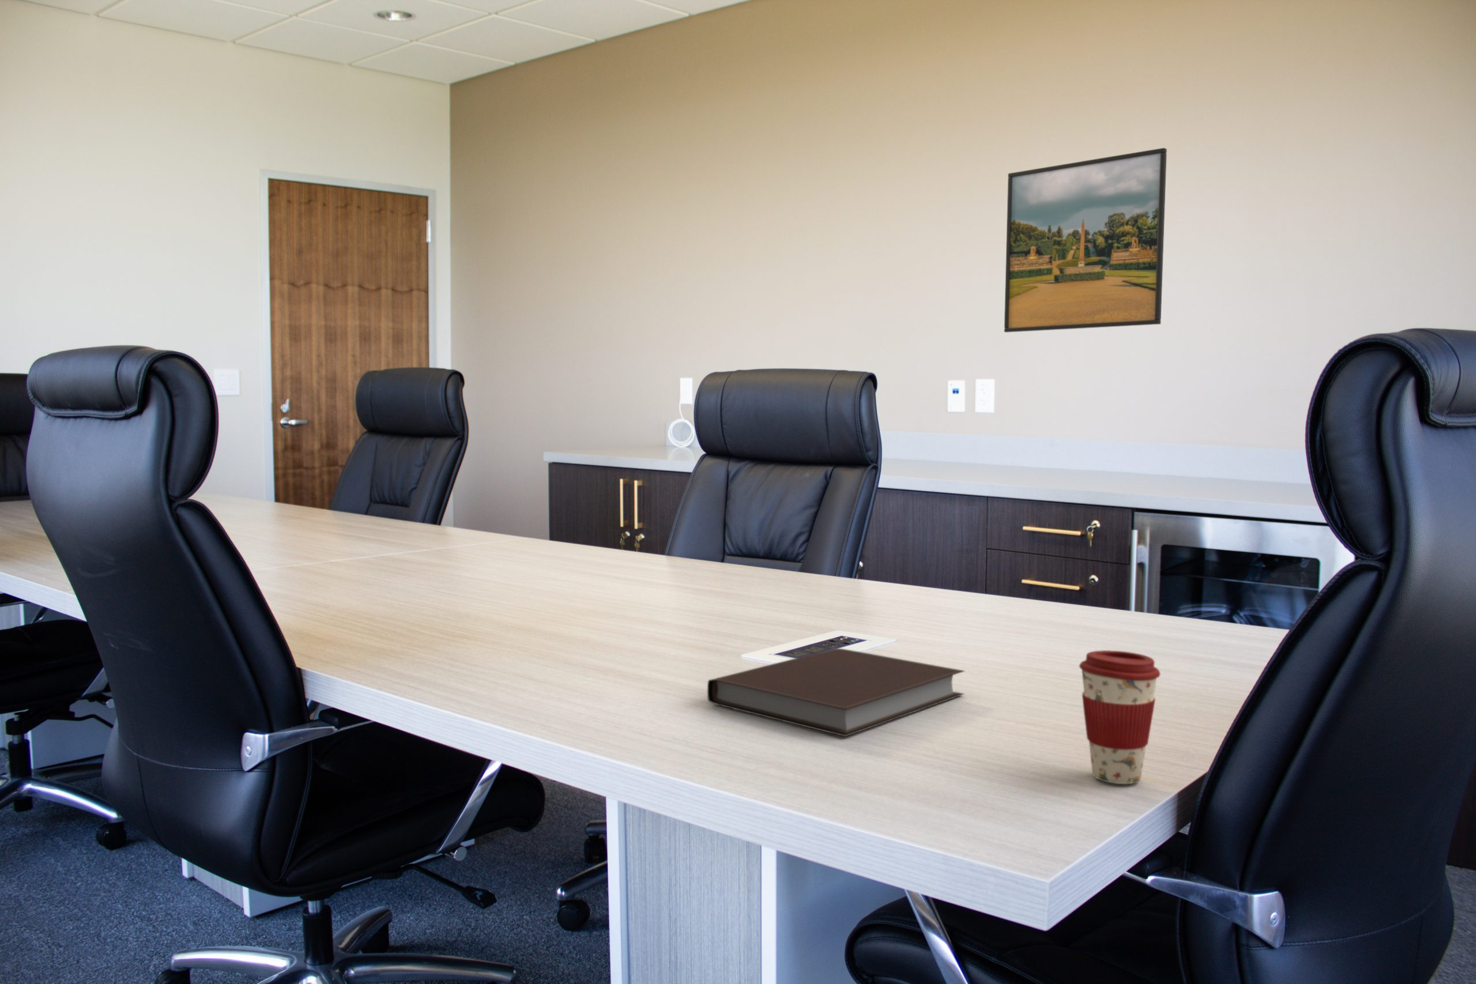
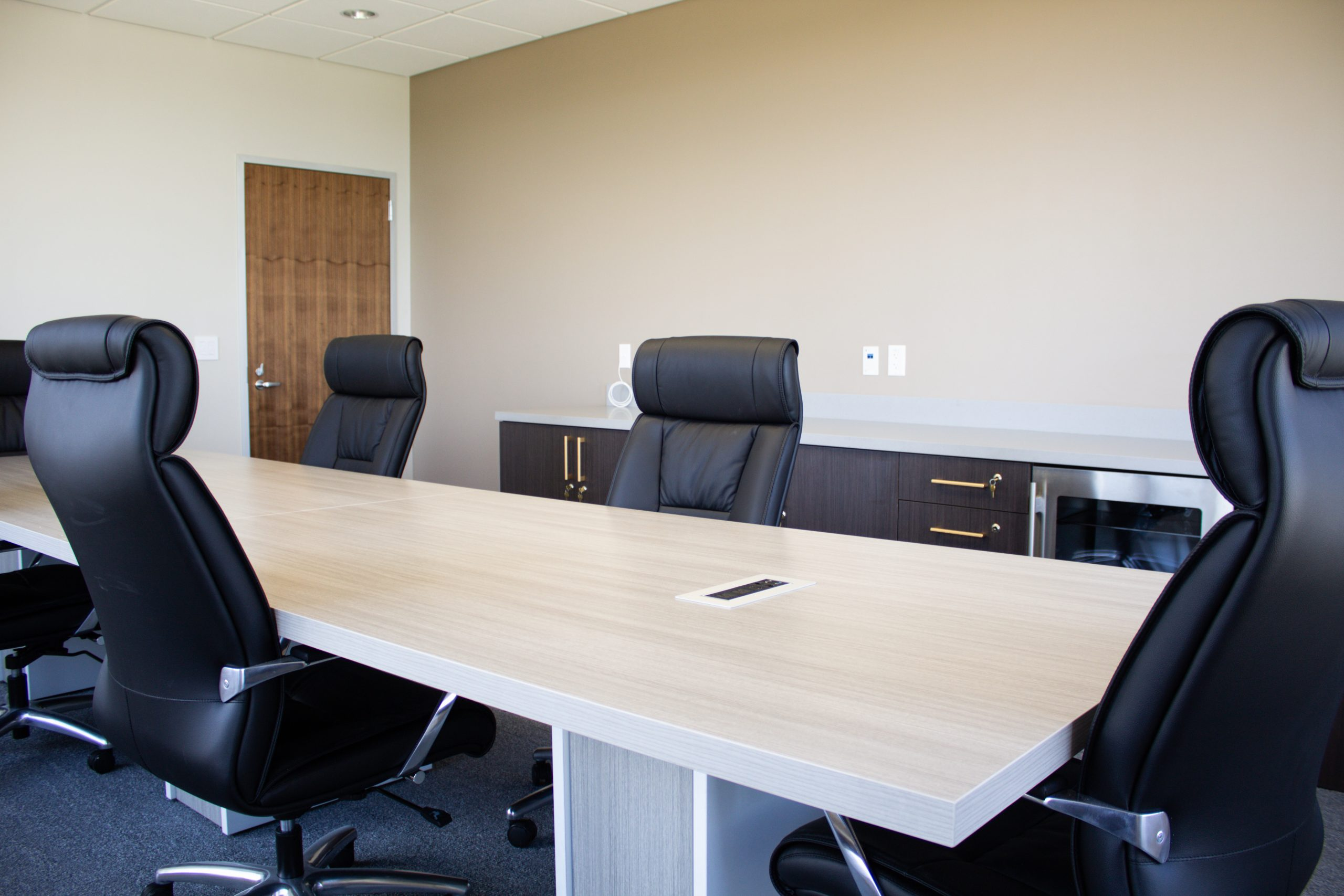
- notebook [707,647,965,737]
- coffee cup [1078,650,1161,784]
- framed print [1004,147,1167,333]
